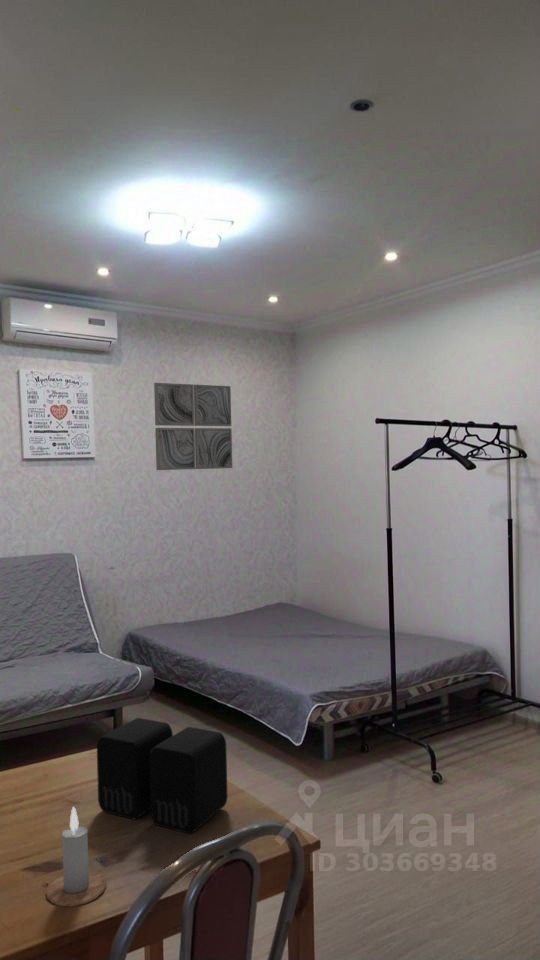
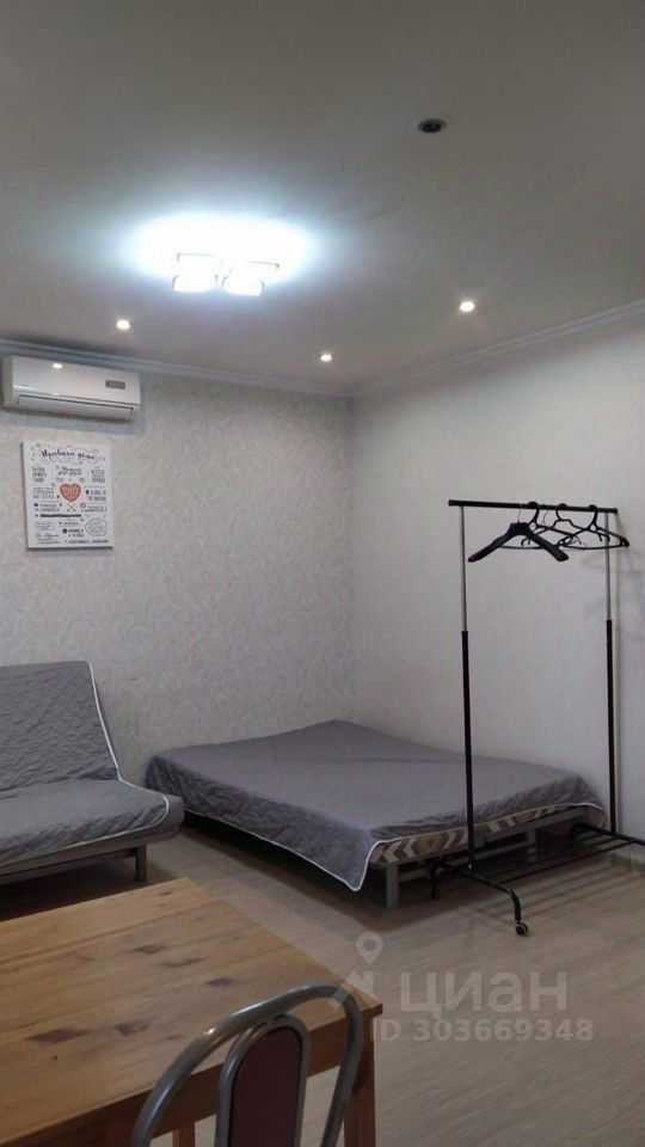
- candle [45,806,107,907]
- wall art [153,382,233,471]
- speaker [96,717,229,835]
